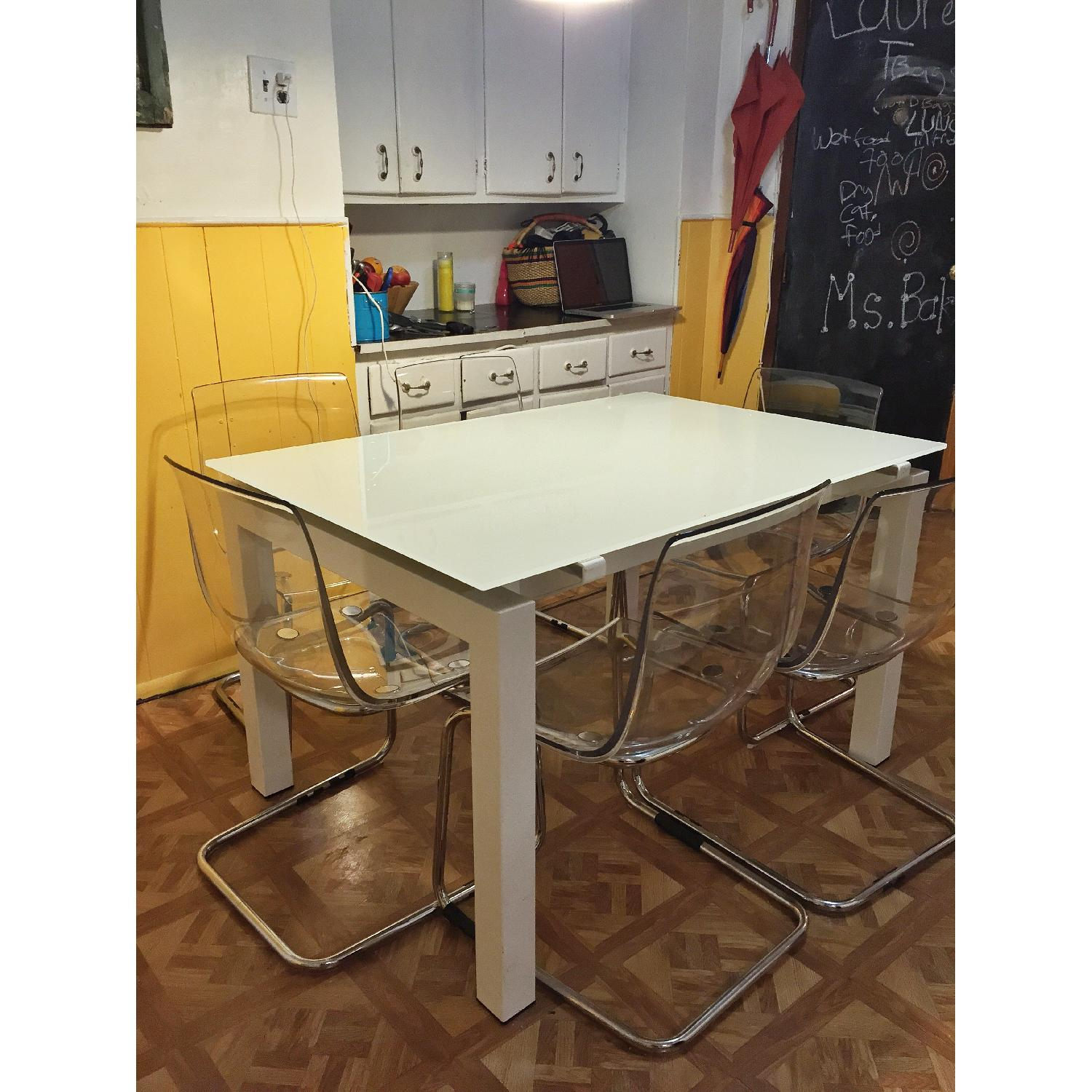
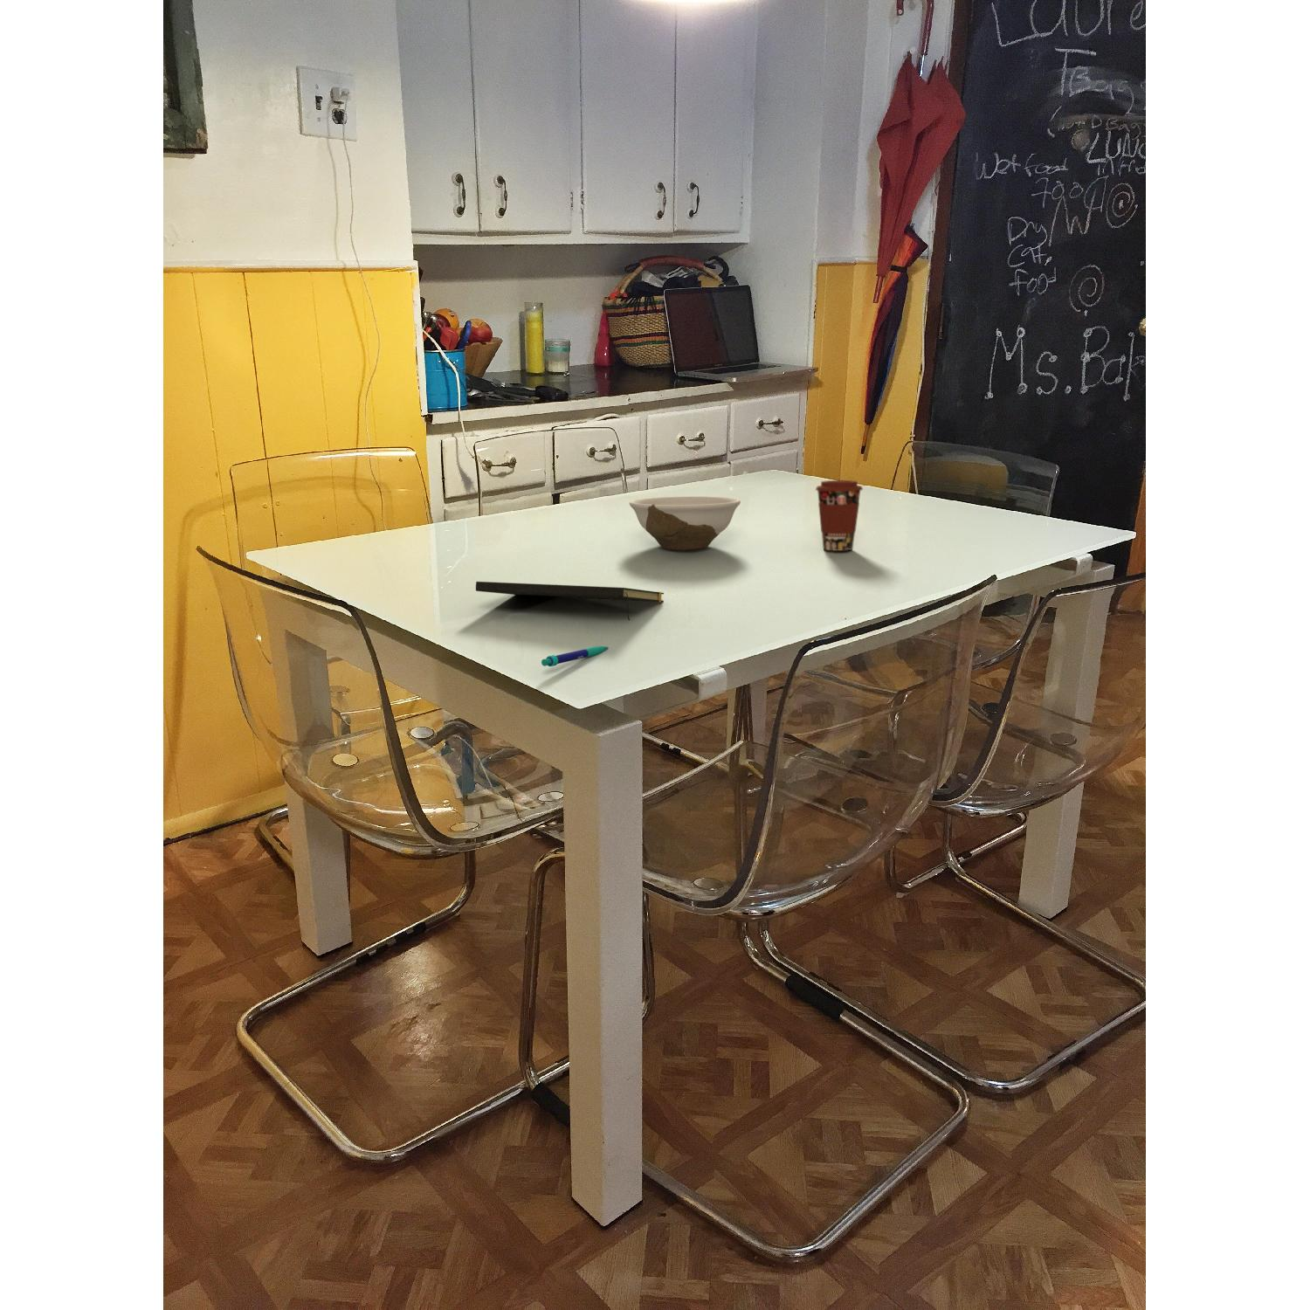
+ coffee cup [815,480,864,552]
+ bowl [629,495,741,551]
+ pen [541,645,609,667]
+ notepad [475,581,665,621]
